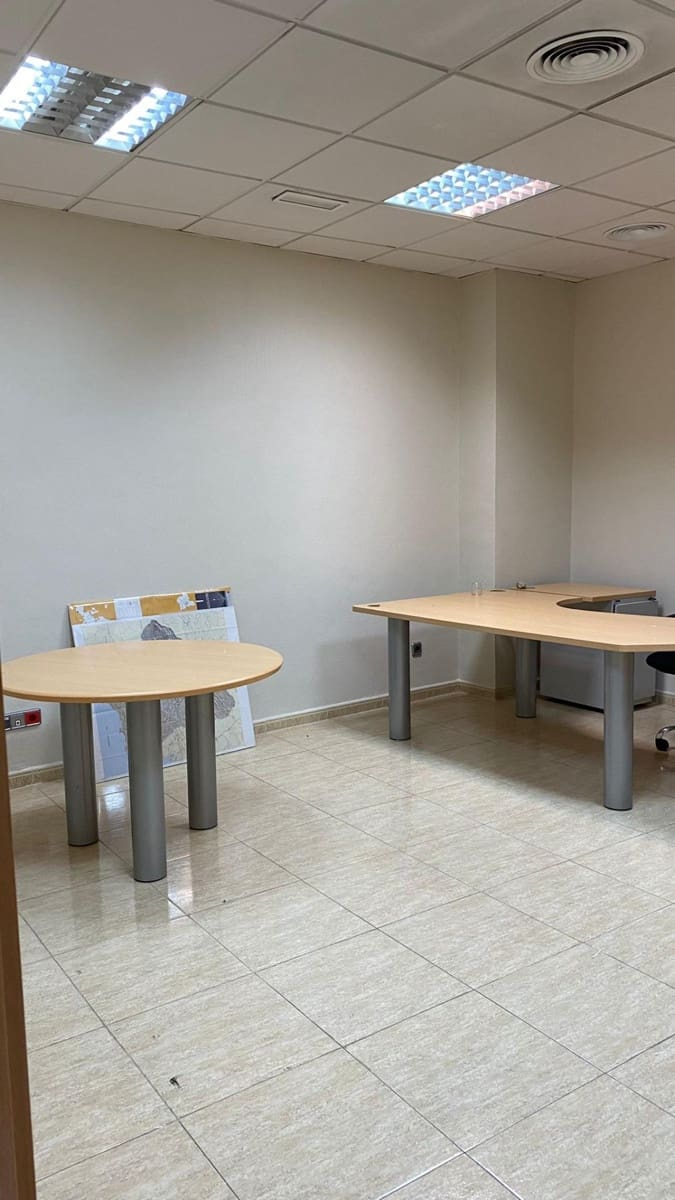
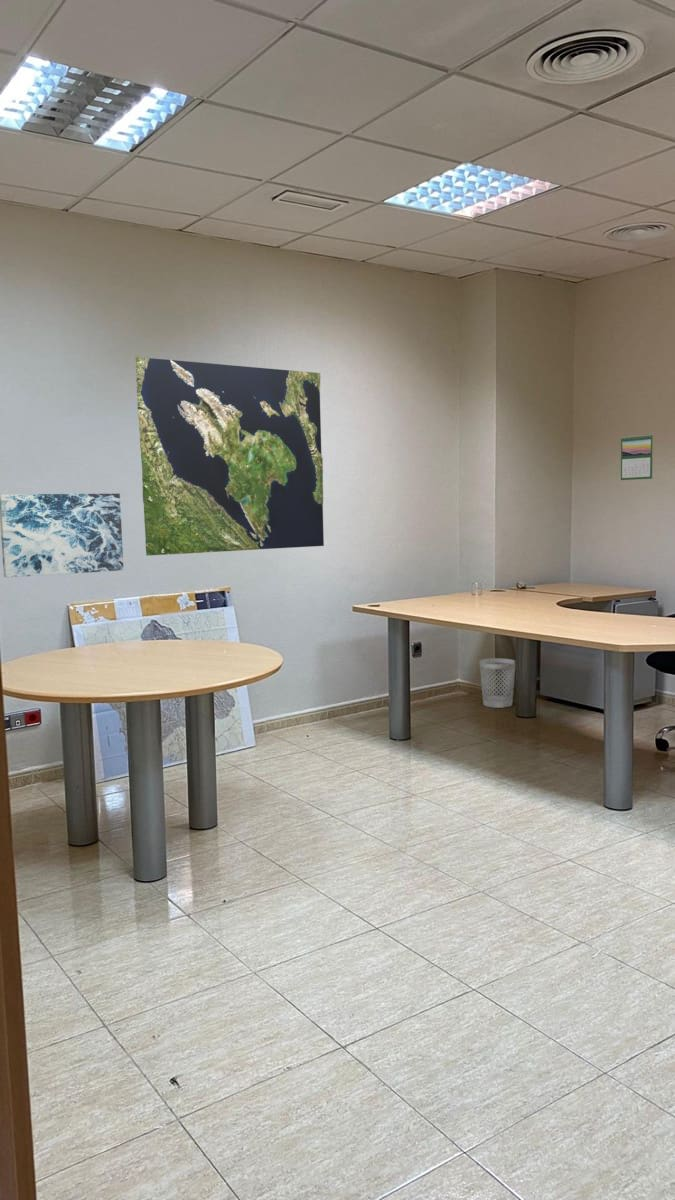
+ world map [135,356,325,557]
+ wall art [0,492,124,578]
+ calendar [620,433,654,481]
+ wastebasket [479,657,516,709]
